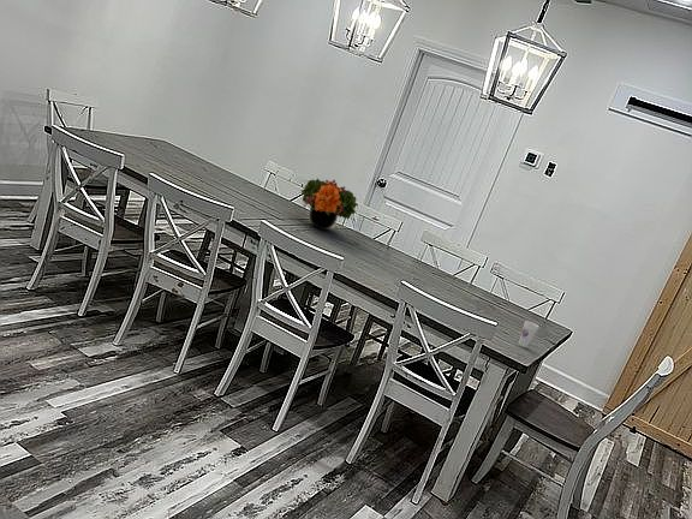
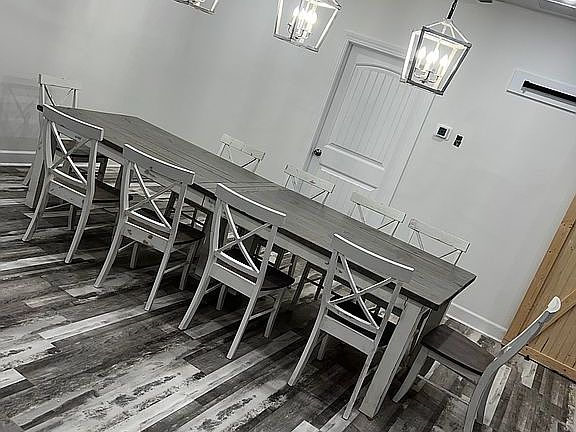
- cup [518,320,539,348]
- flower arrangement [300,178,359,231]
